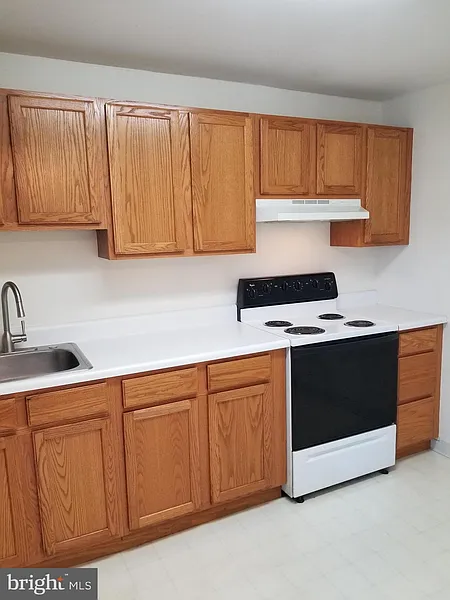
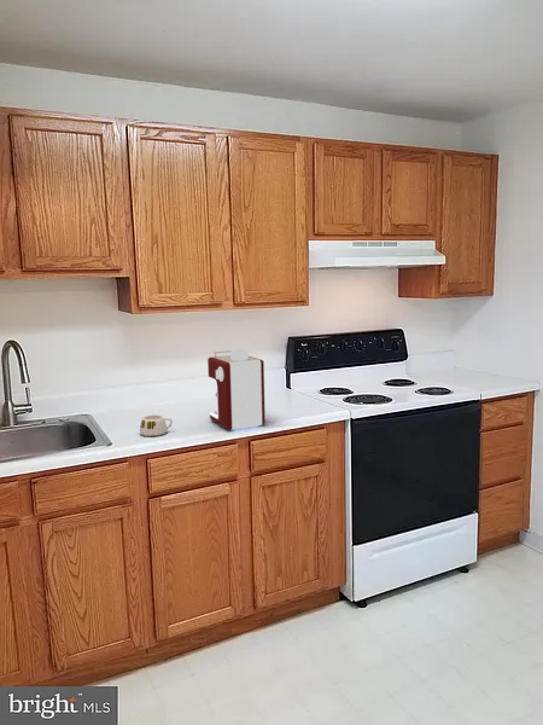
+ coffee maker [206,347,267,431]
+ mug [139,413,174,437]
